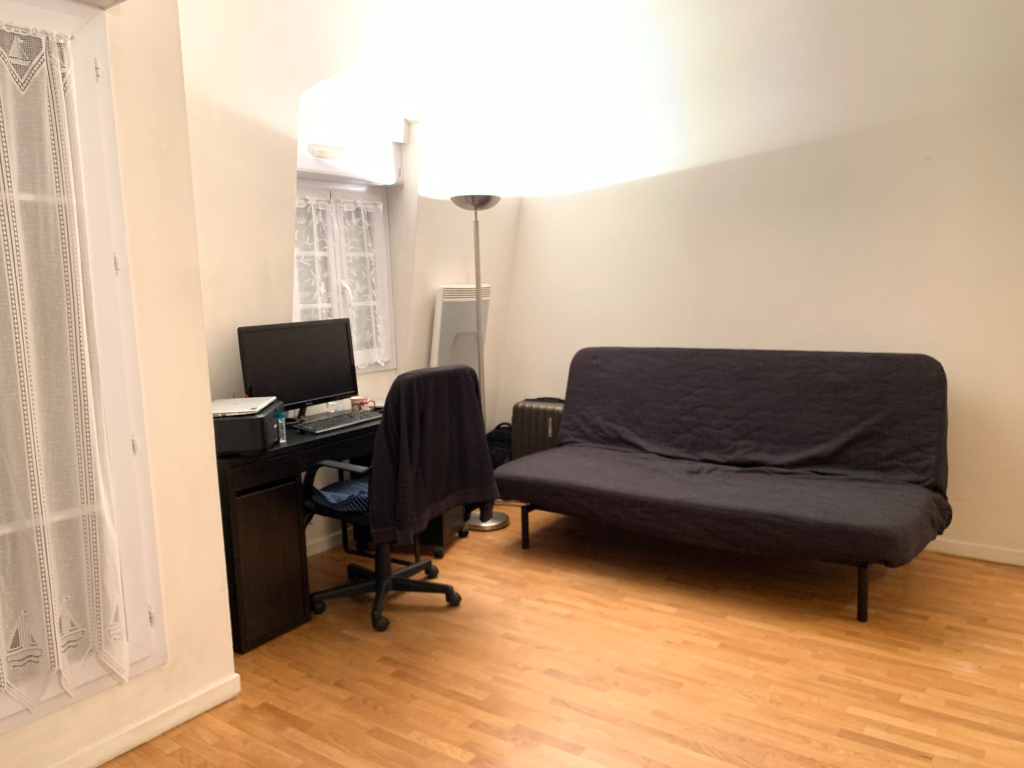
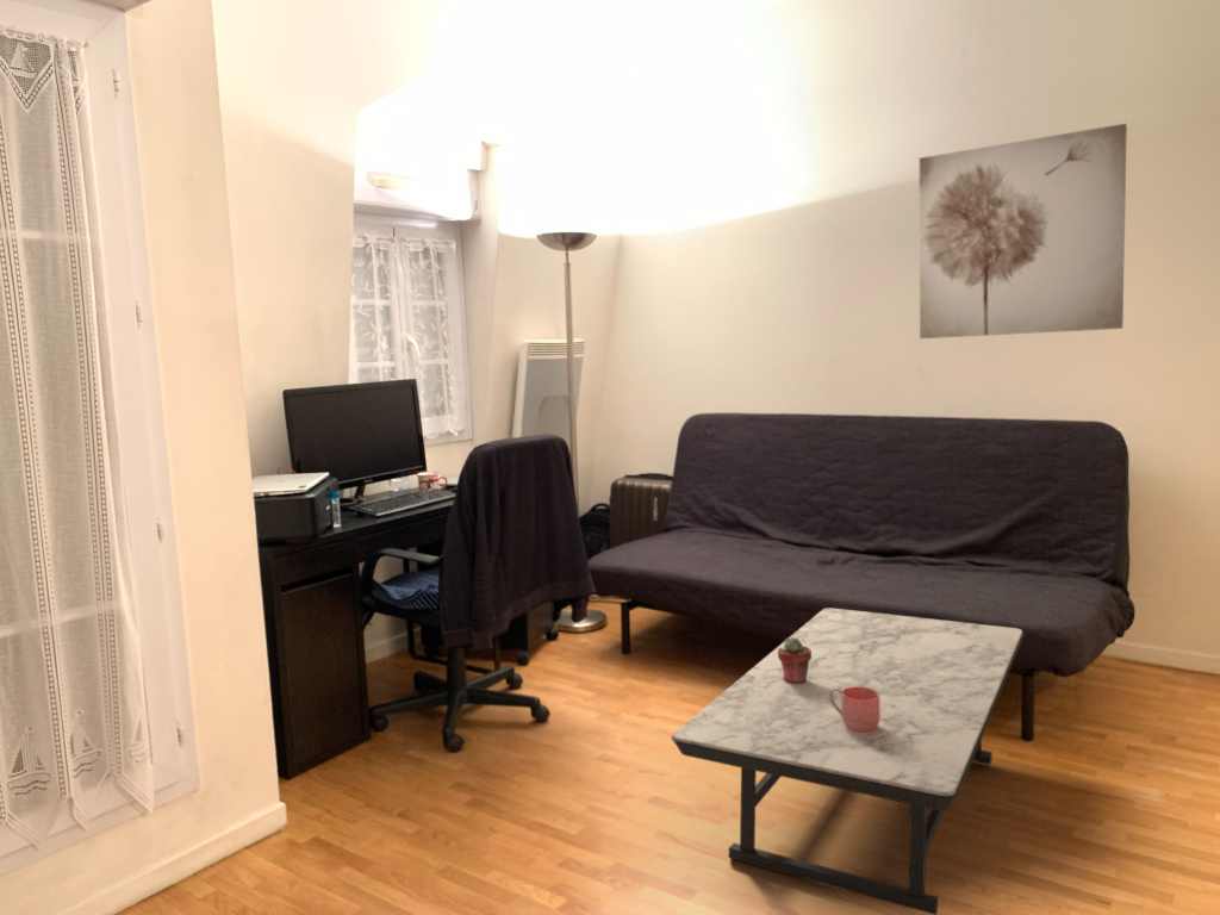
+ mug [829,686,879,733]
+ coffee table [670,606,1026,915]
+ wall art [919,123,1128,340]
+ potted succulent [778,637,811,684]
